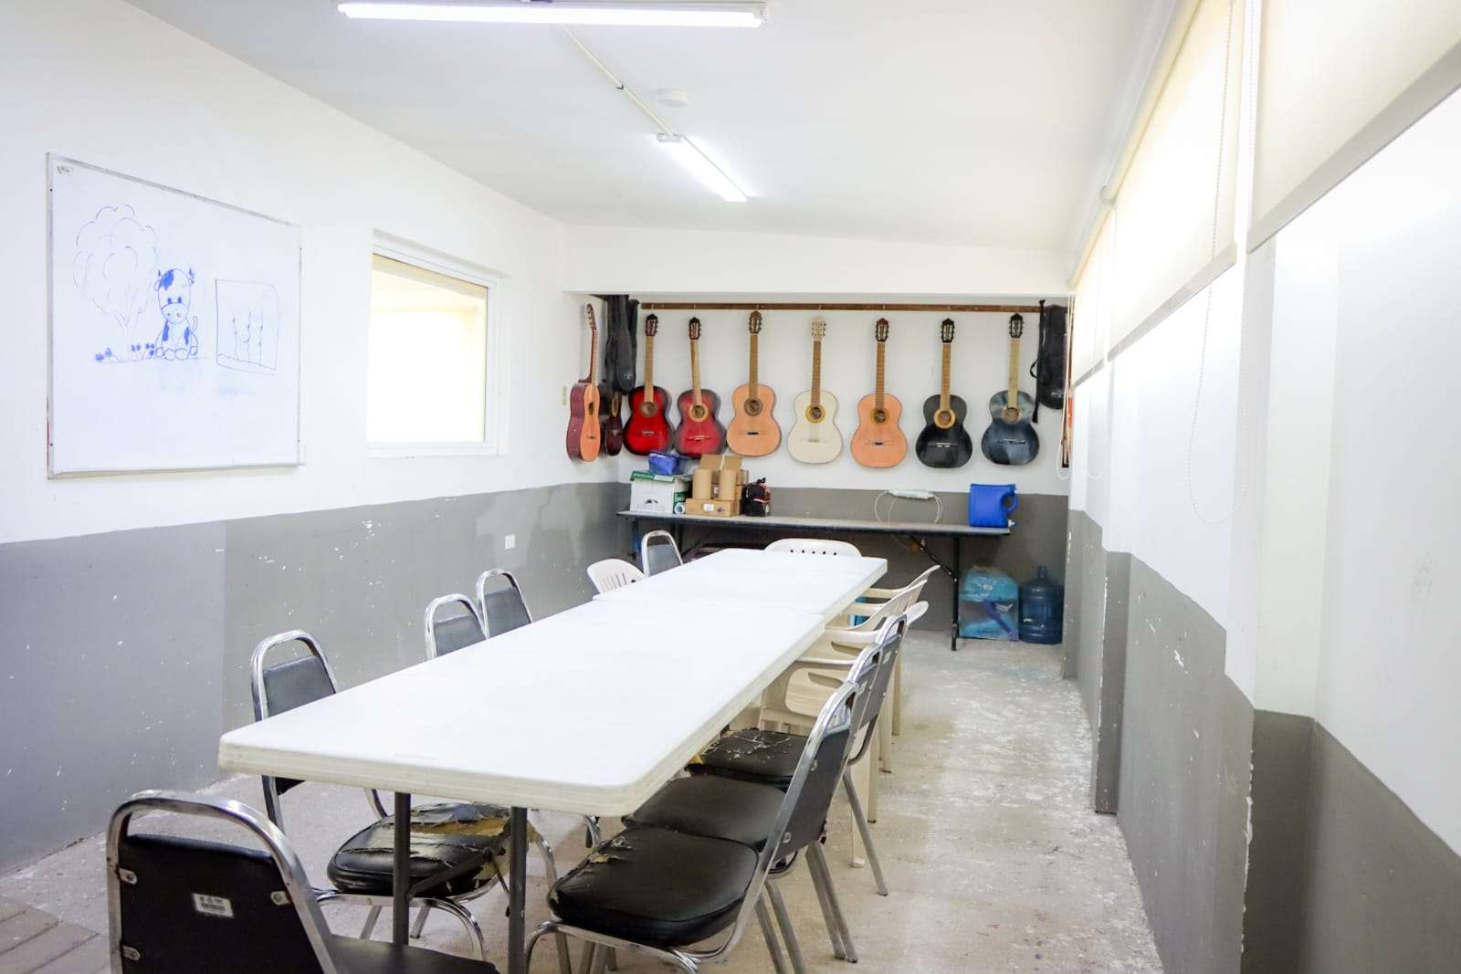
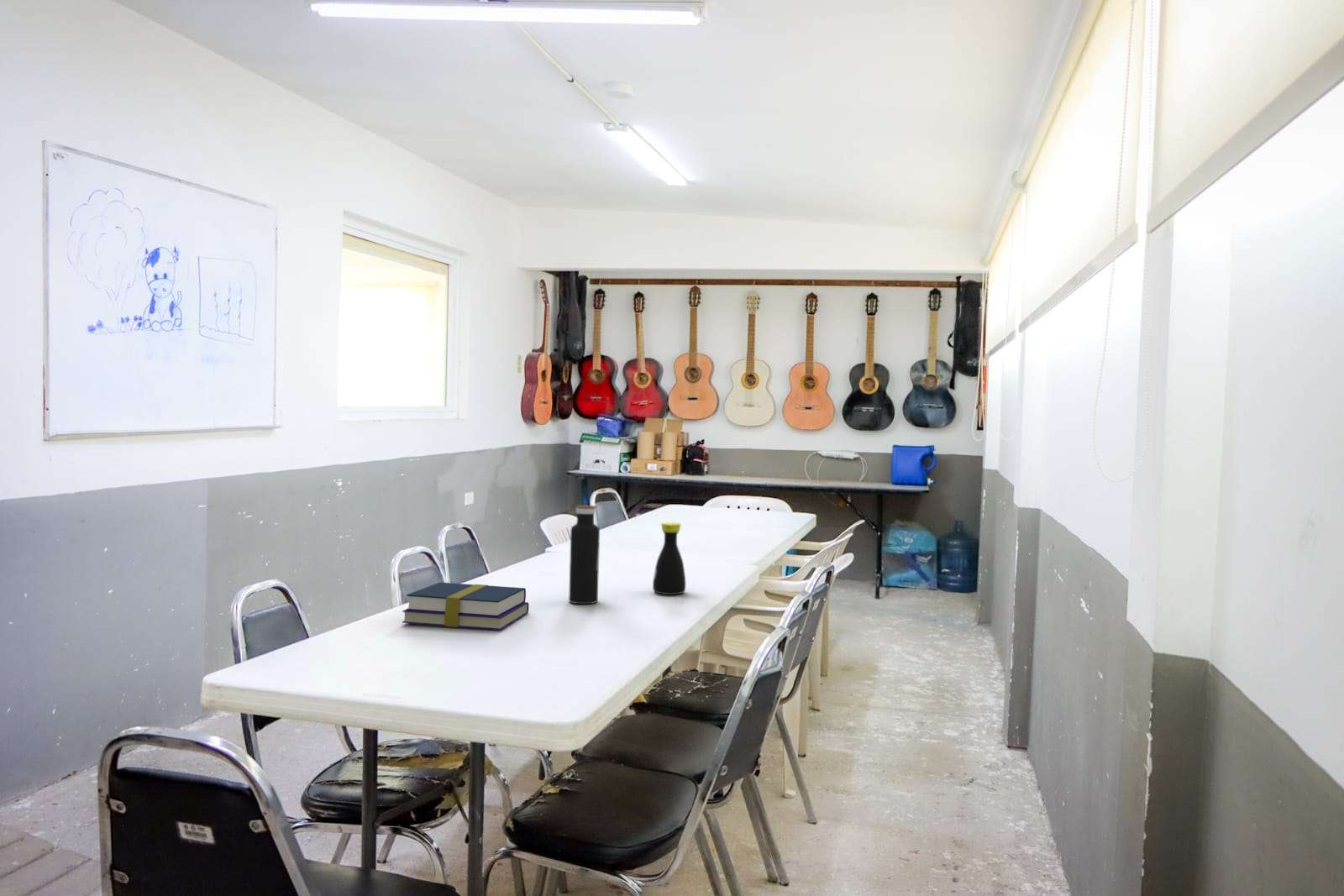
+ book [402,582,529,631]
+ bottle [652,521,686,595]
+ water bottle [568,505,601,605]
